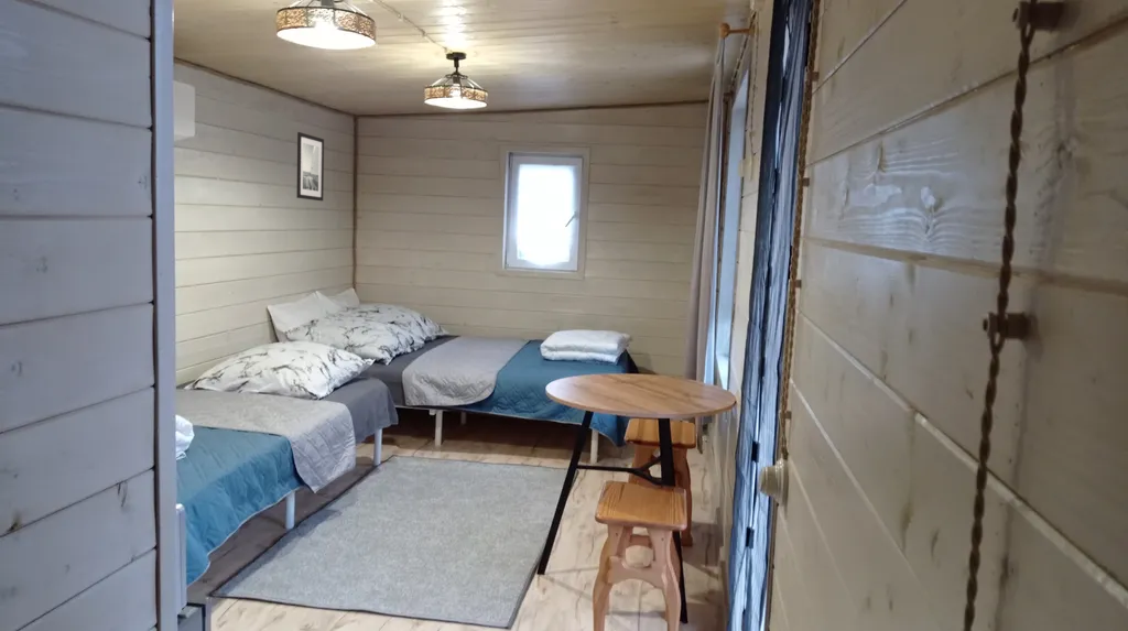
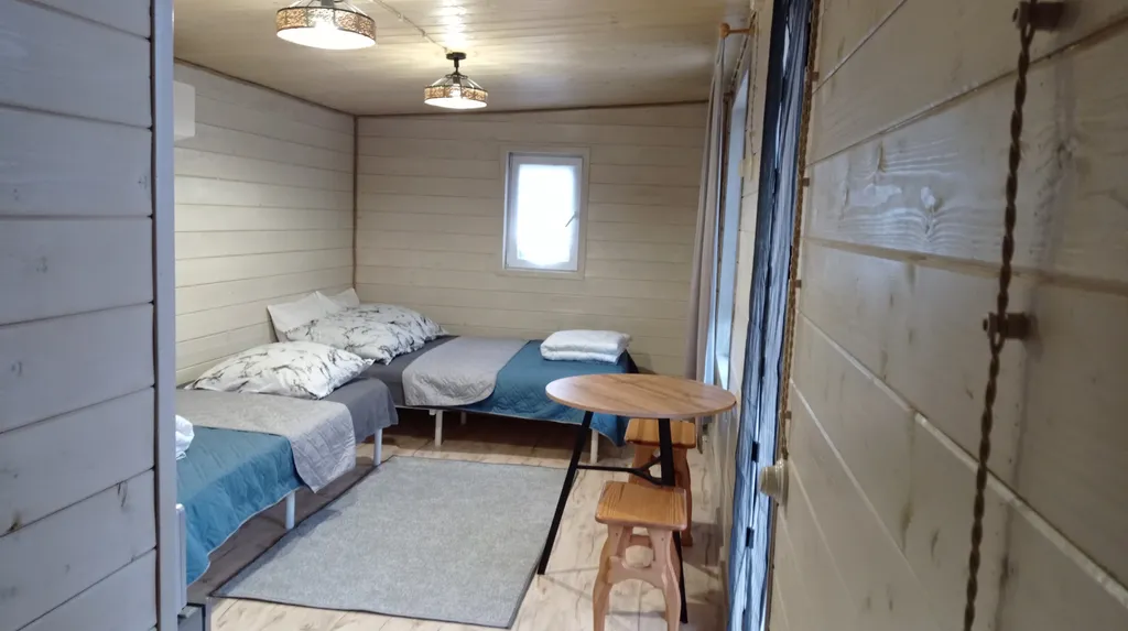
- wall art [295,131,325,202]
